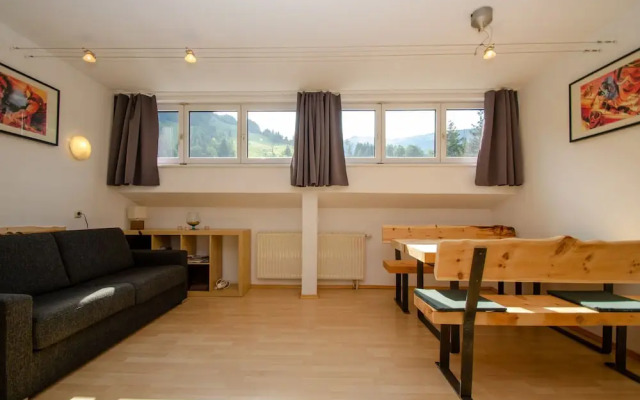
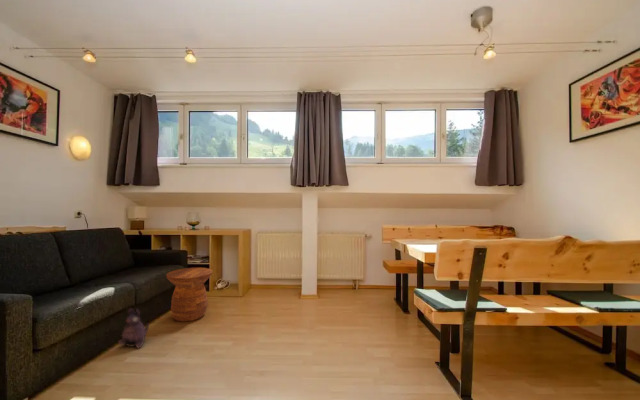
+ side table [165,267,214,323]
+ plush toy [117,307,150,350]
